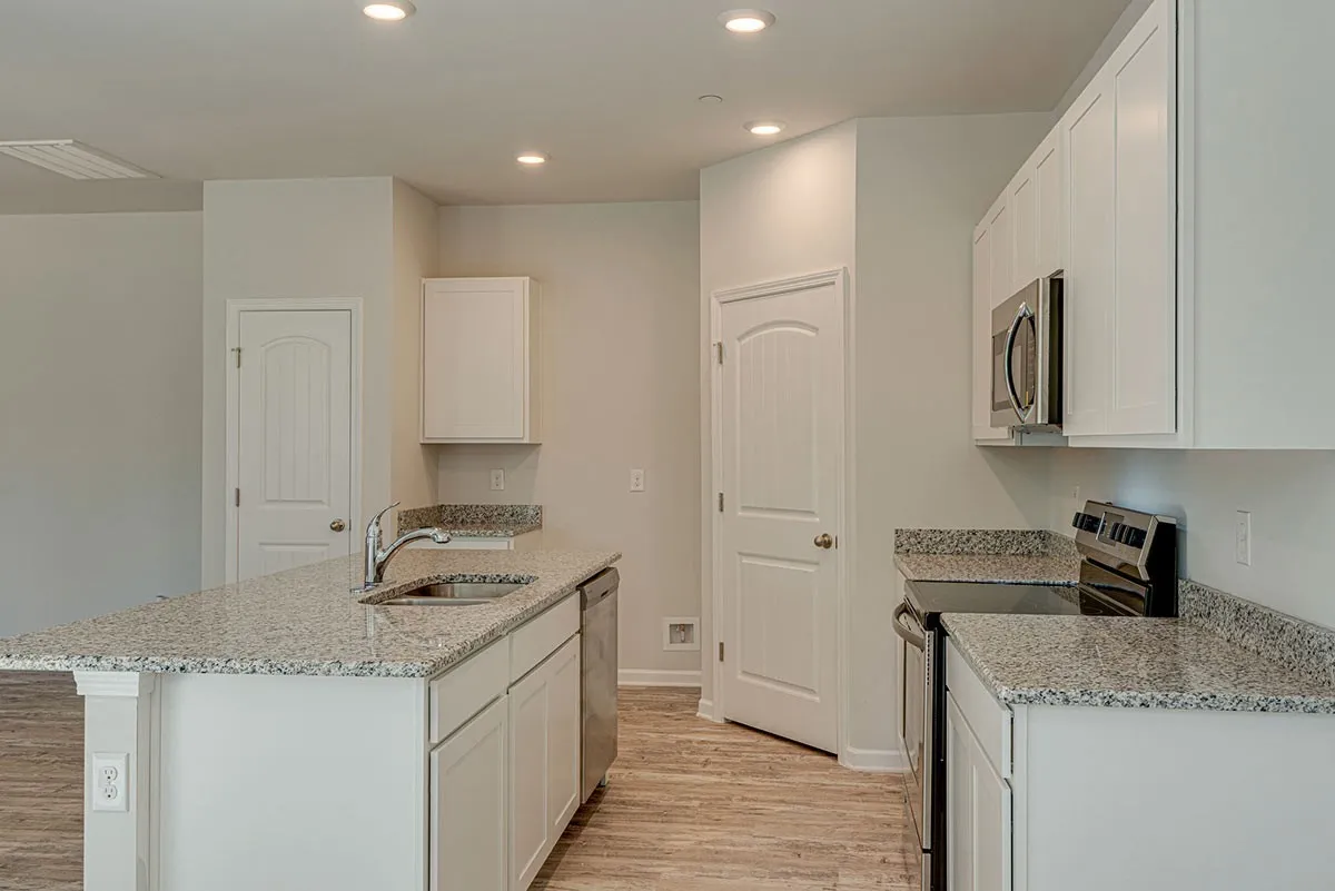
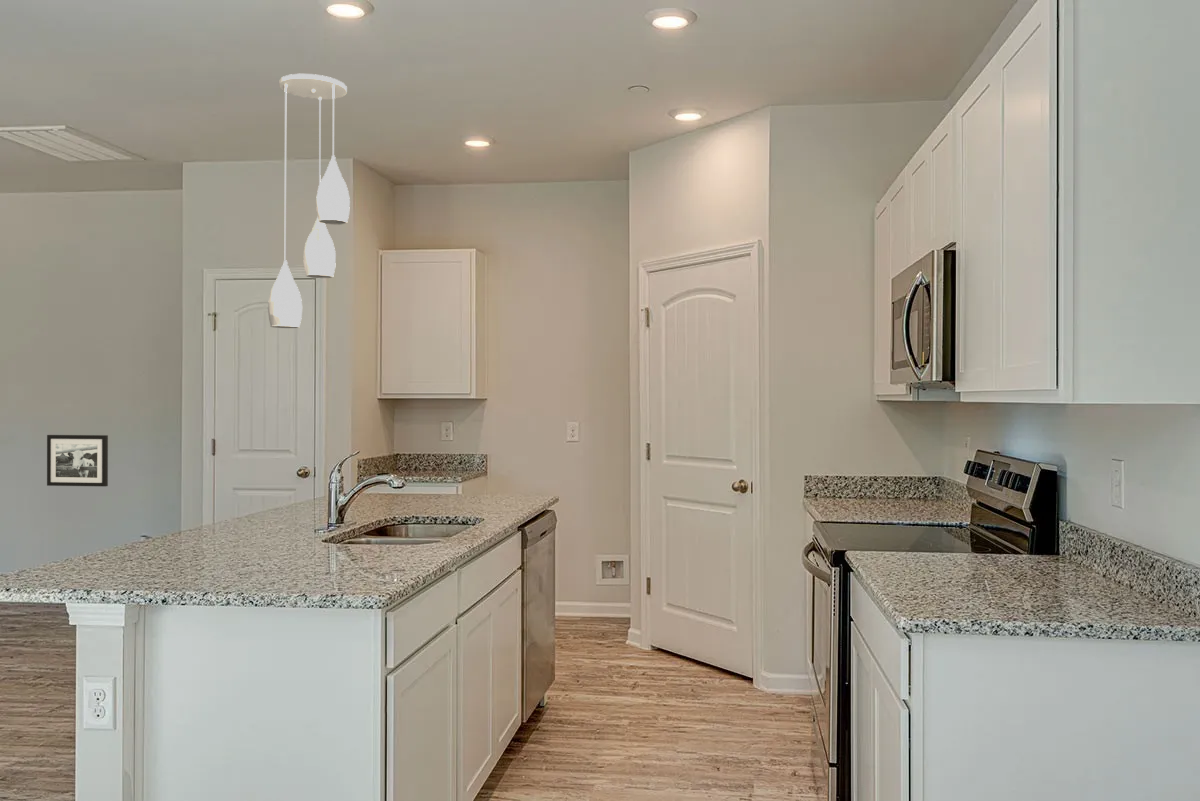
+ picture frame [46,434,109,487]
+ pendant light [267,73,351,329]
